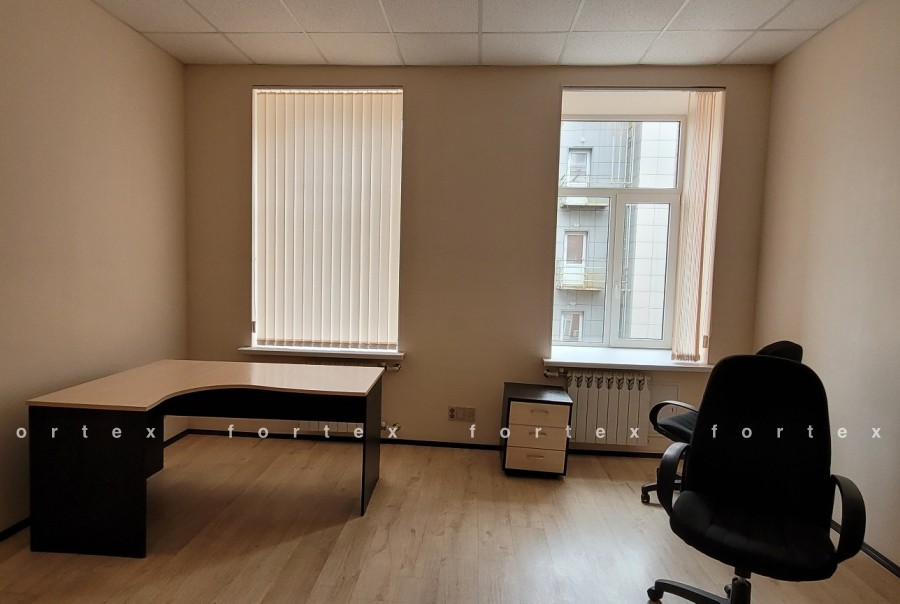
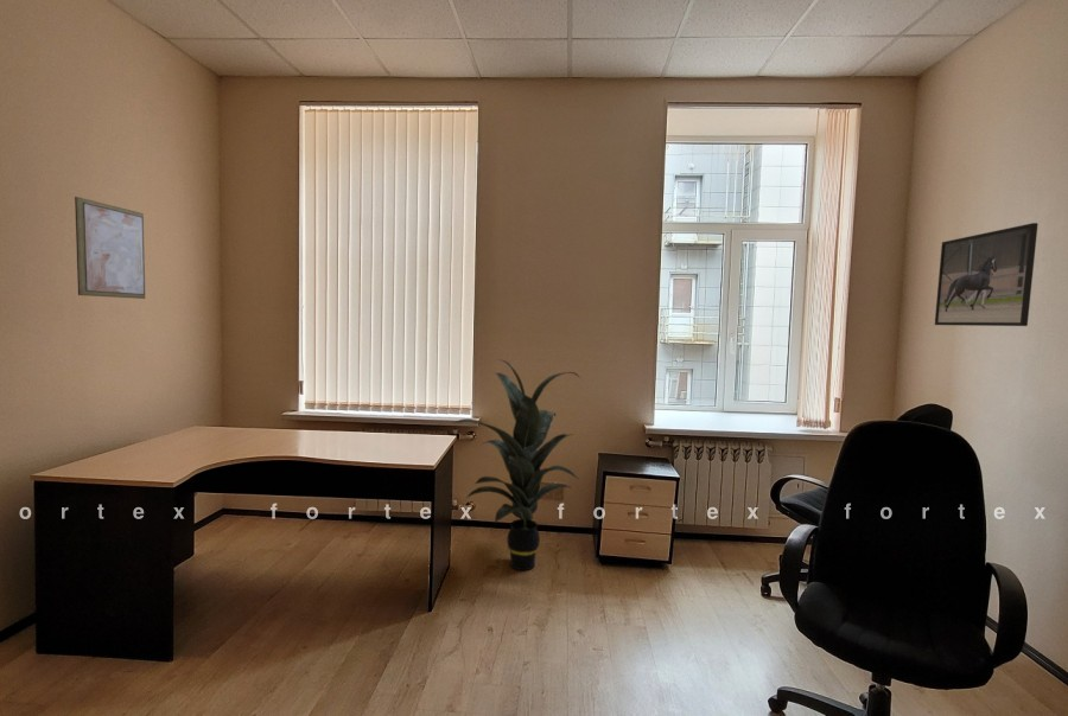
+ wall art [74,196,146,300]
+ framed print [934,222,1040,327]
+ indoor plant [452,358,580,571]
